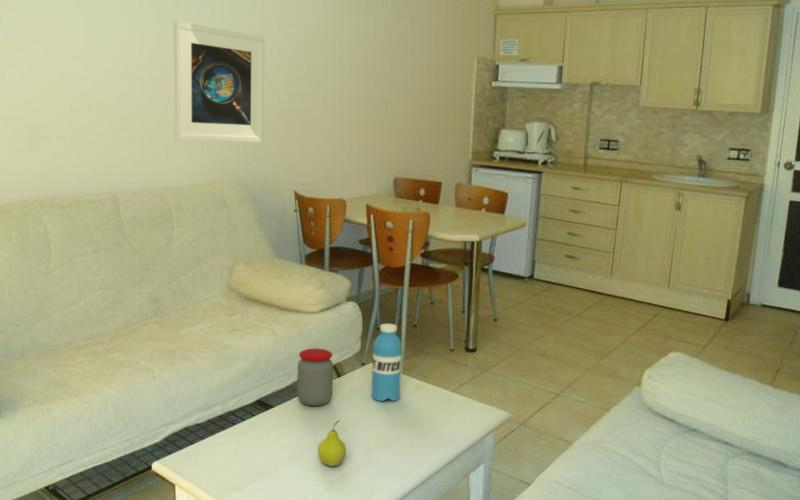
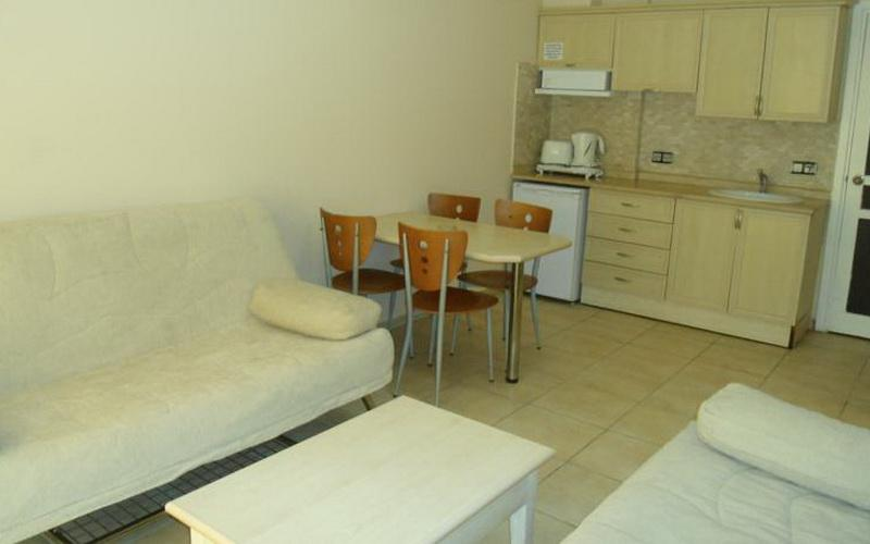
- water bottle [371,323,403,402]
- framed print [173,21,266,143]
- jar [296,347,334,407]
- fruit [317,419,347,467]
